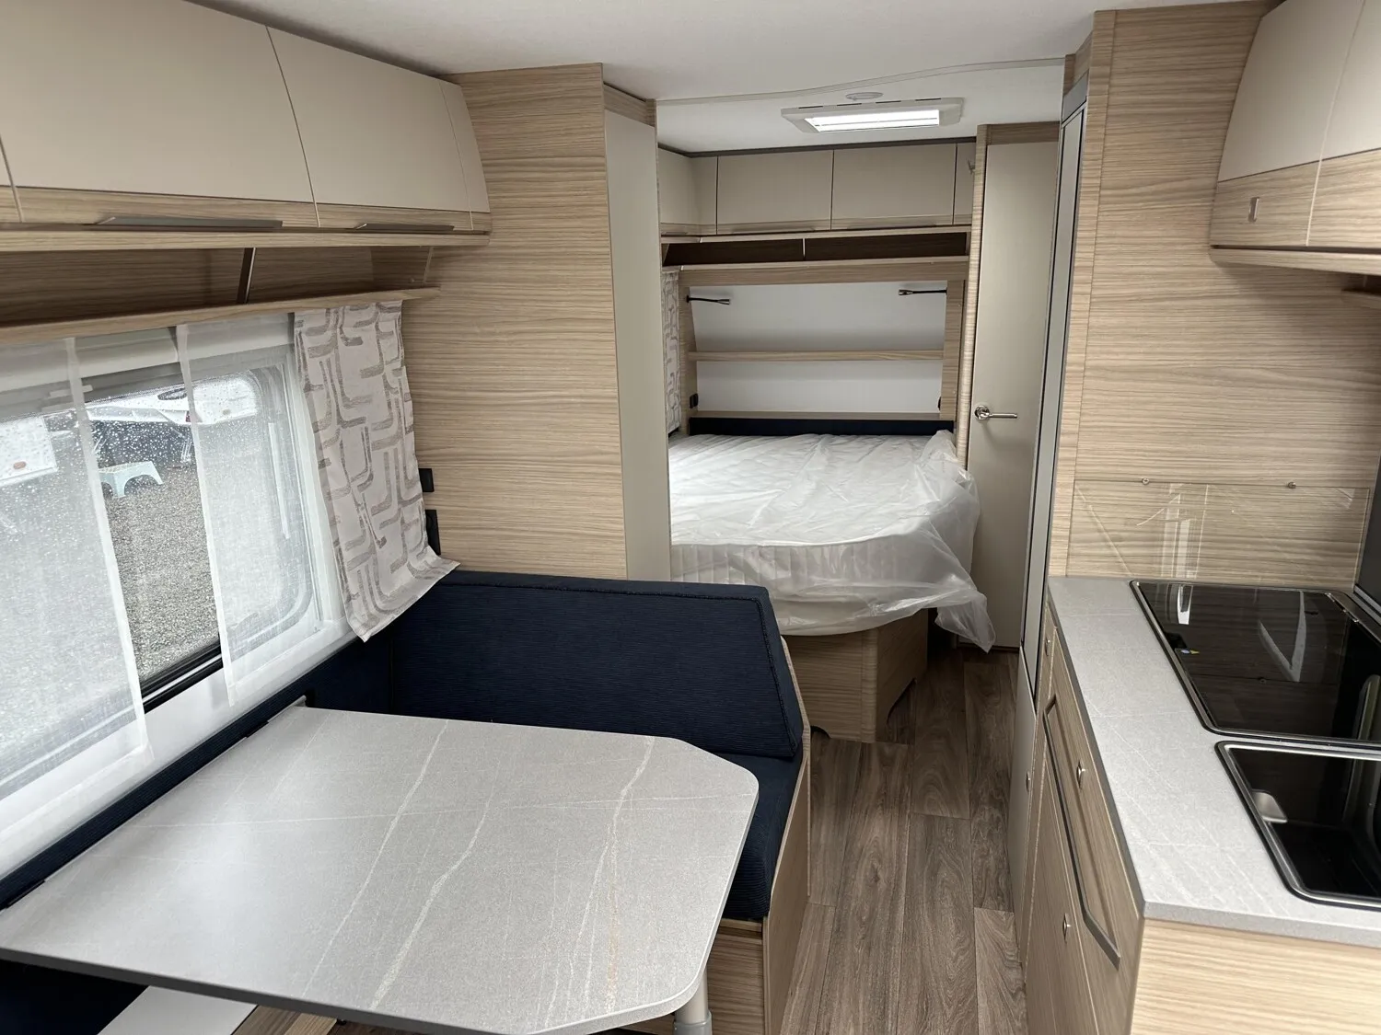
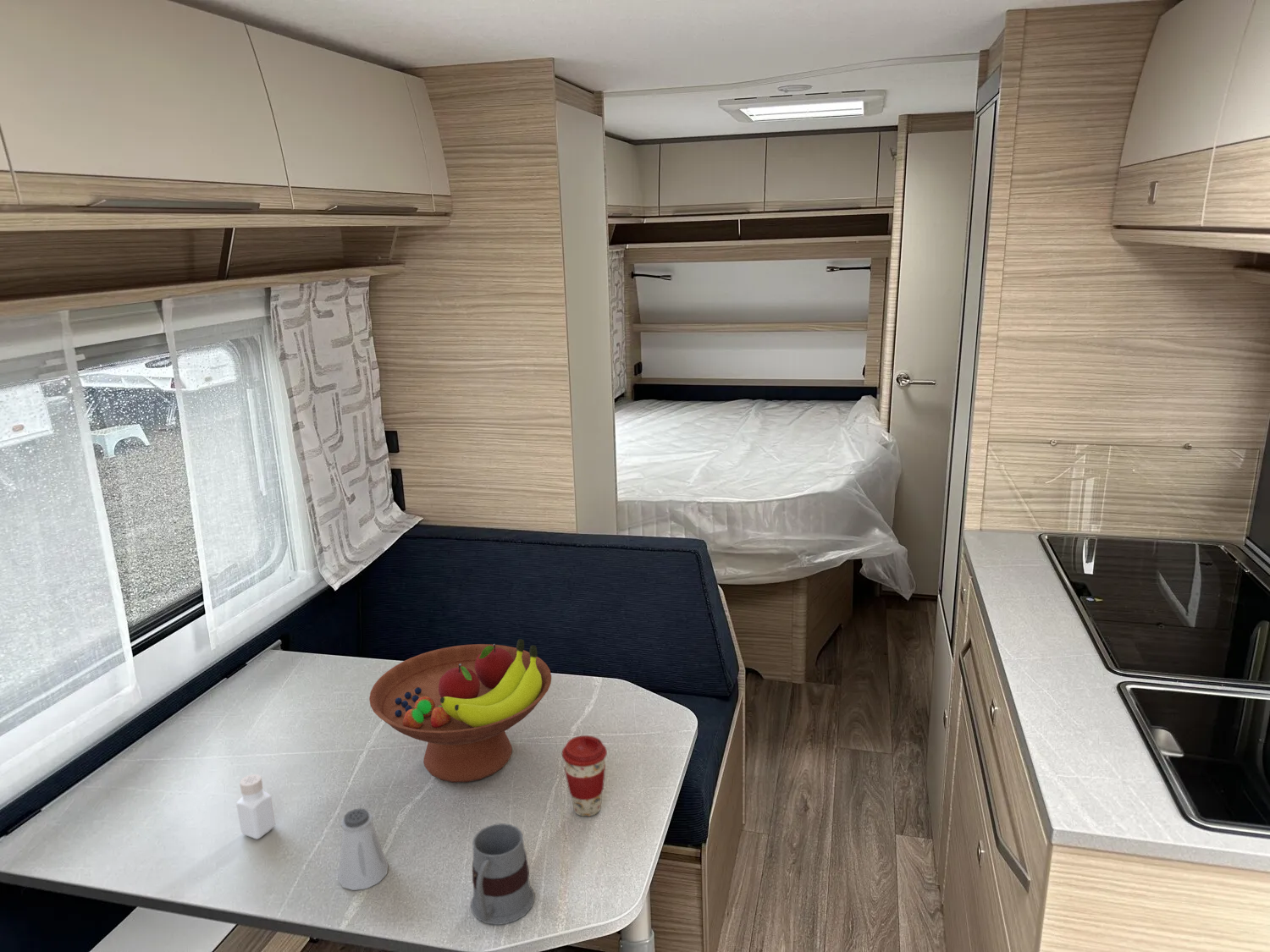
+ fruit bowl [368,638,552,784]
+ pepper shaker [235,773,276,840]
+ saltshaker [337,807,389,891]
+ mug [470,823,535,926]
+ coffee cup [561,735,608,817]
